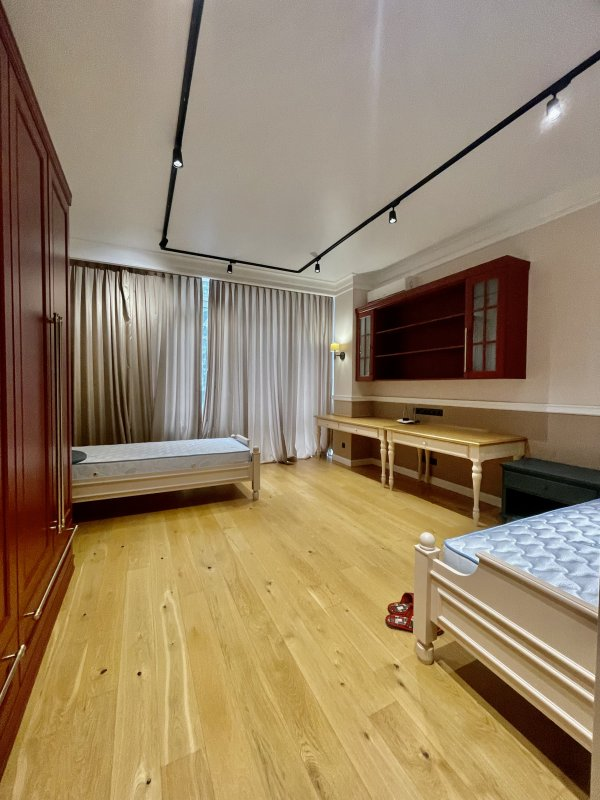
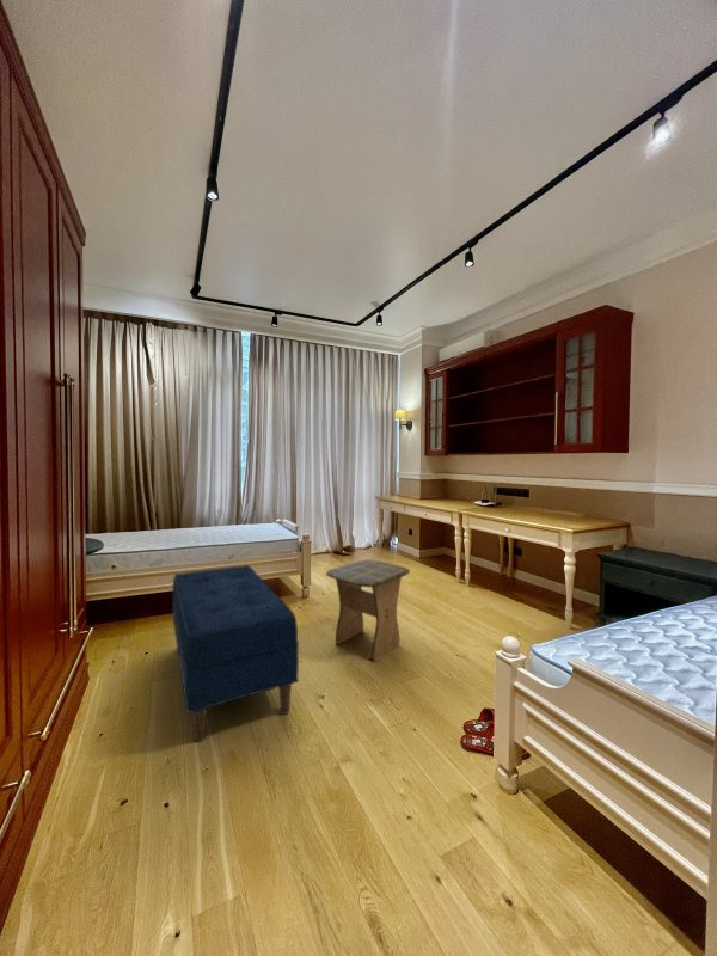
+ bench [172,564,300,743]
+ stool [325,559,411,663]
